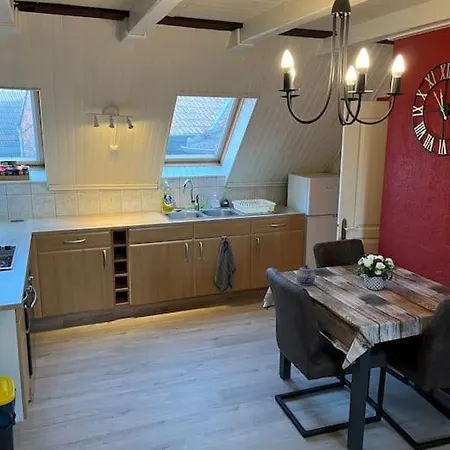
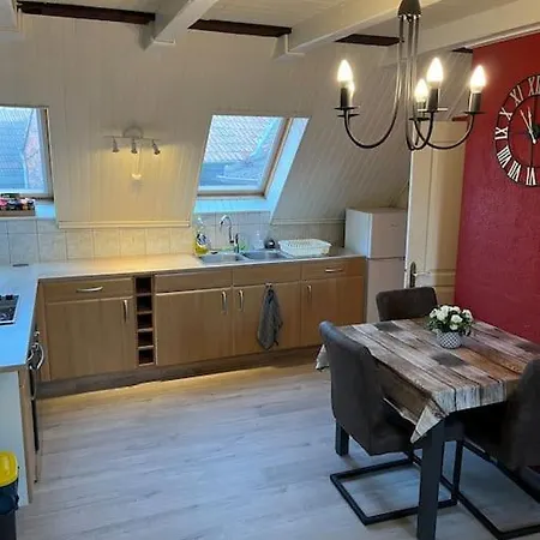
- teapot [295,264,316,286]
